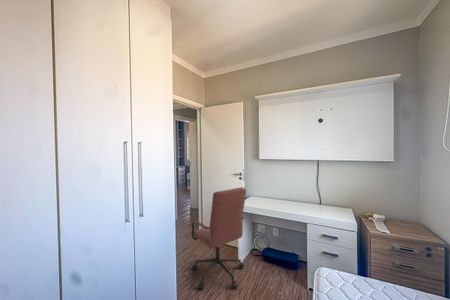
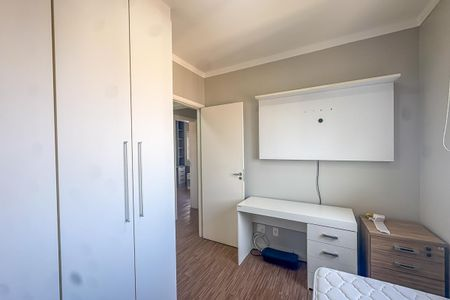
- chair [191,186,247,291]
